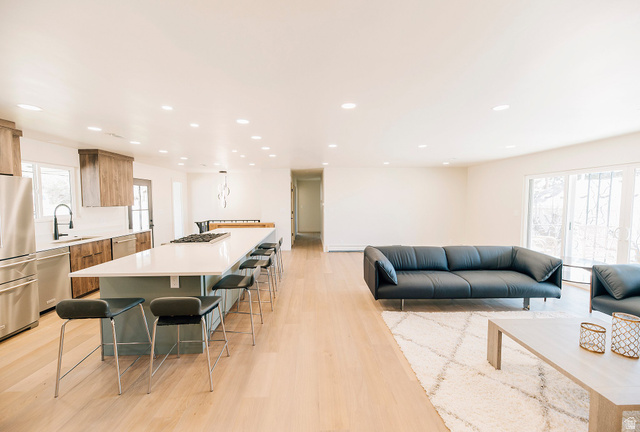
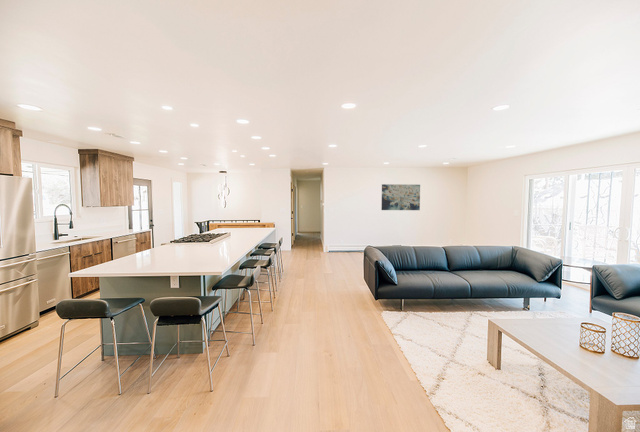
+ wall art [380,183,421,211]
